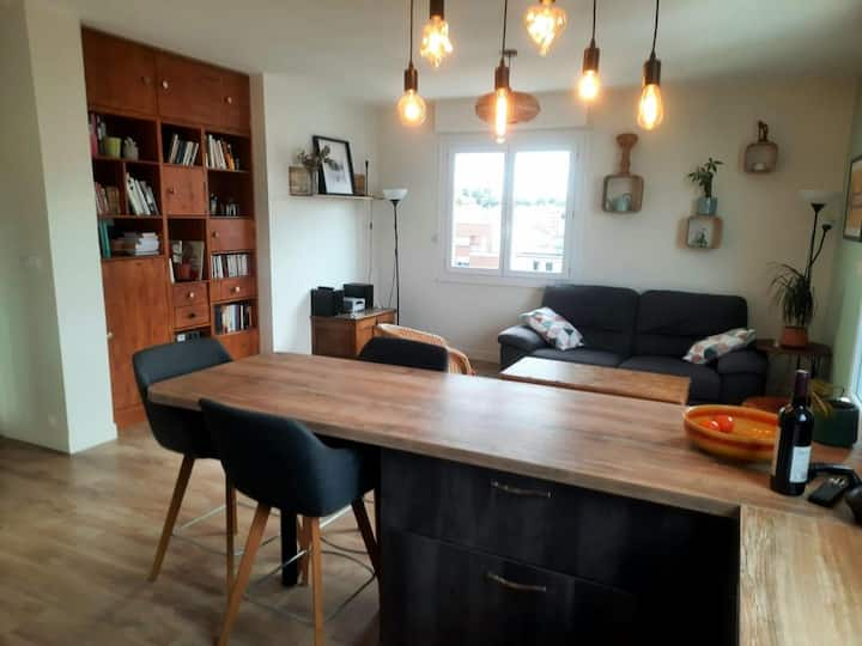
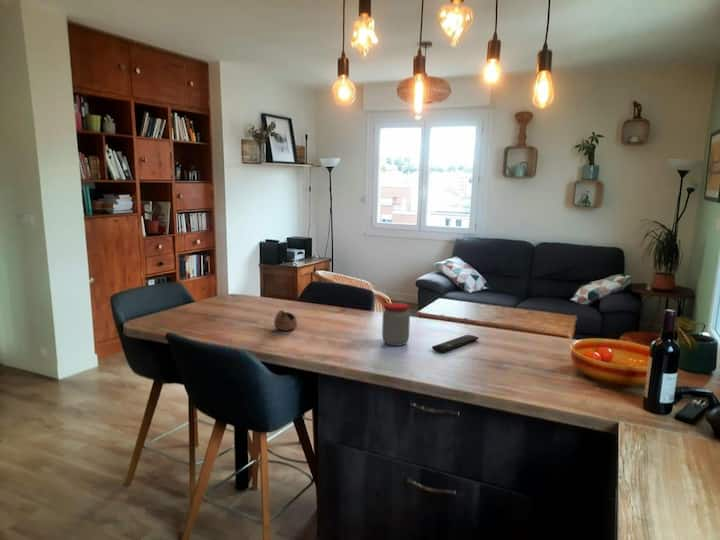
+ remote control [431,334,480,353]
+ cup [273,309,298,332]
+ jar [381,302,411,347]
